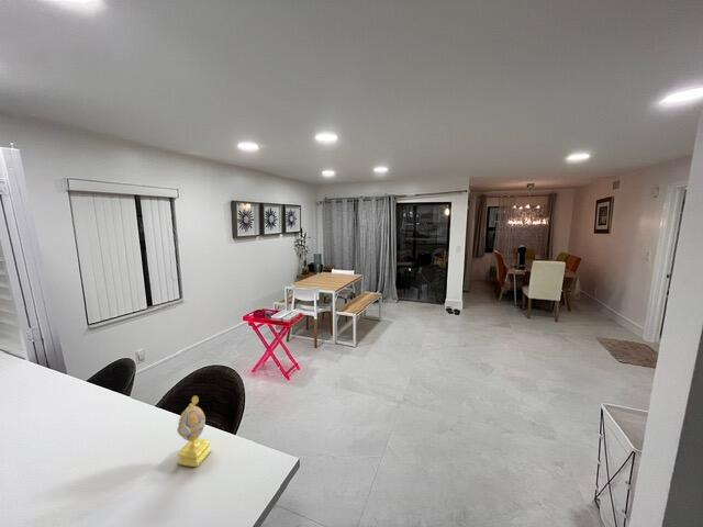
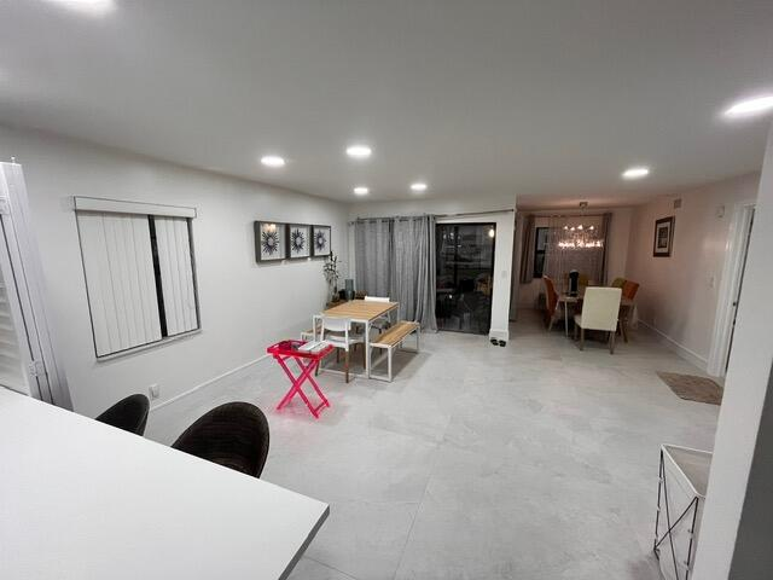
- decorative egg [176,395,212,468]
